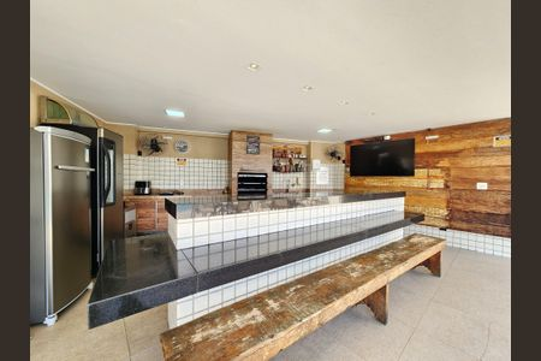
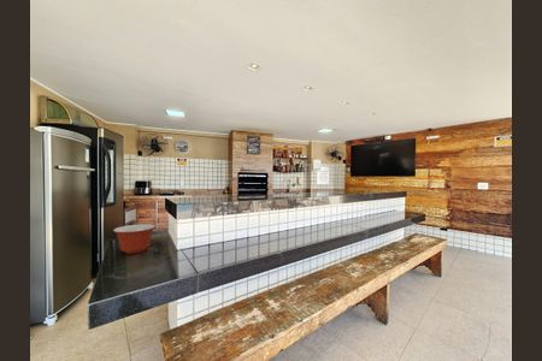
+ mixing bowl [112,223,157,255]
